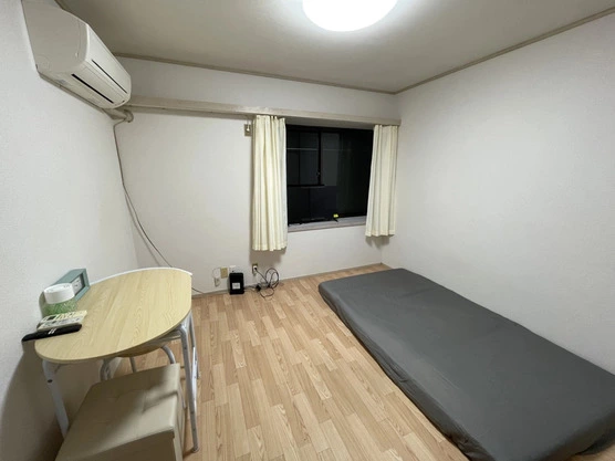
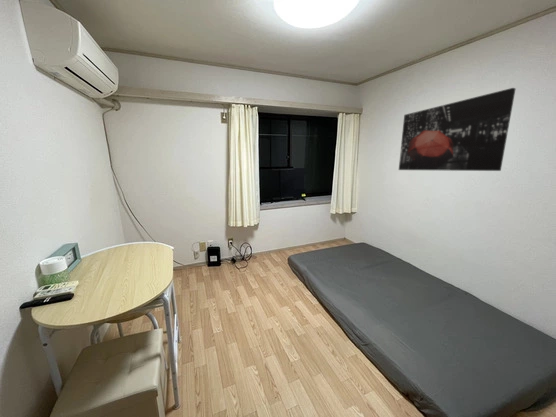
+ wall art [398,87,517,172]
